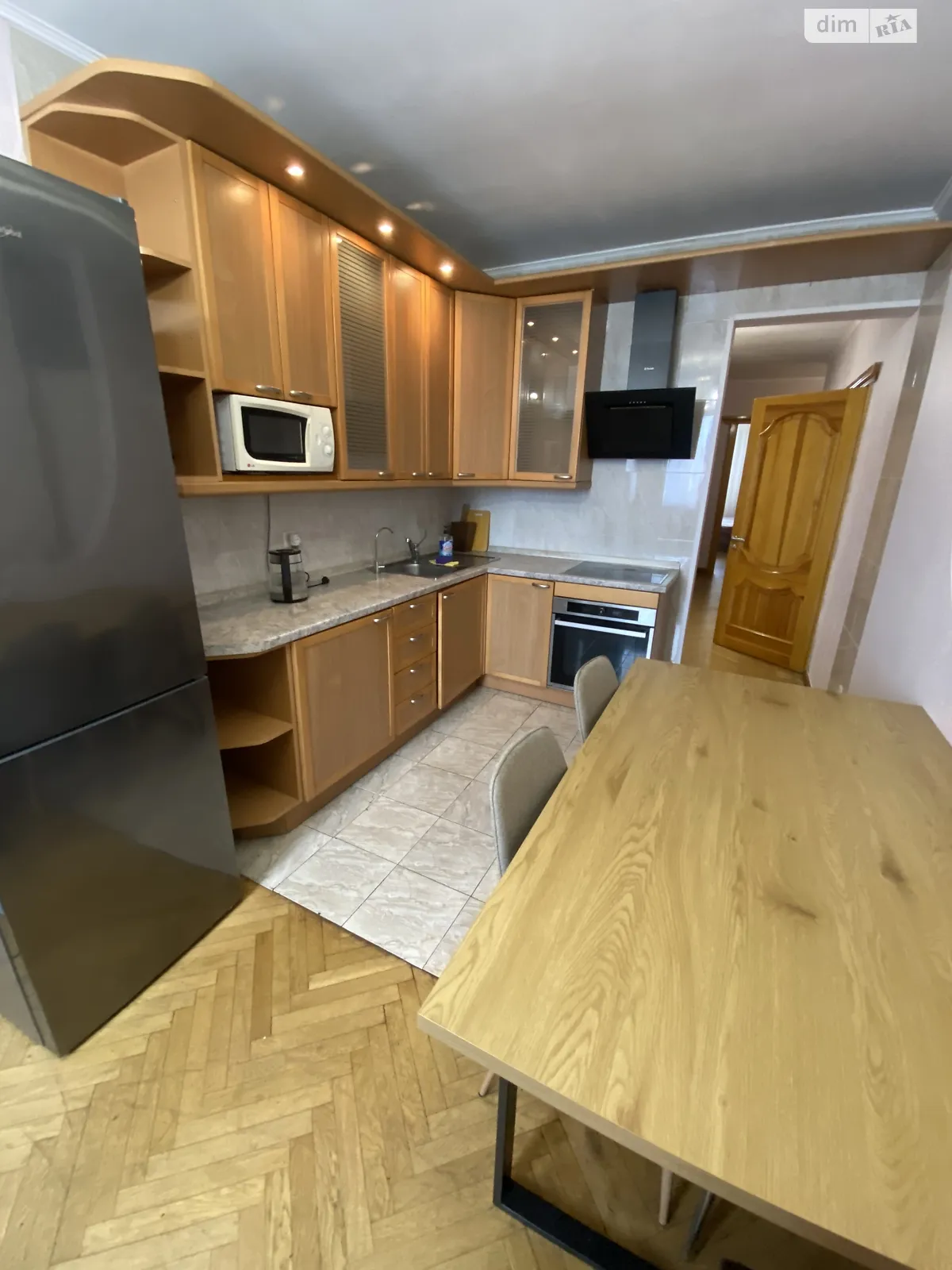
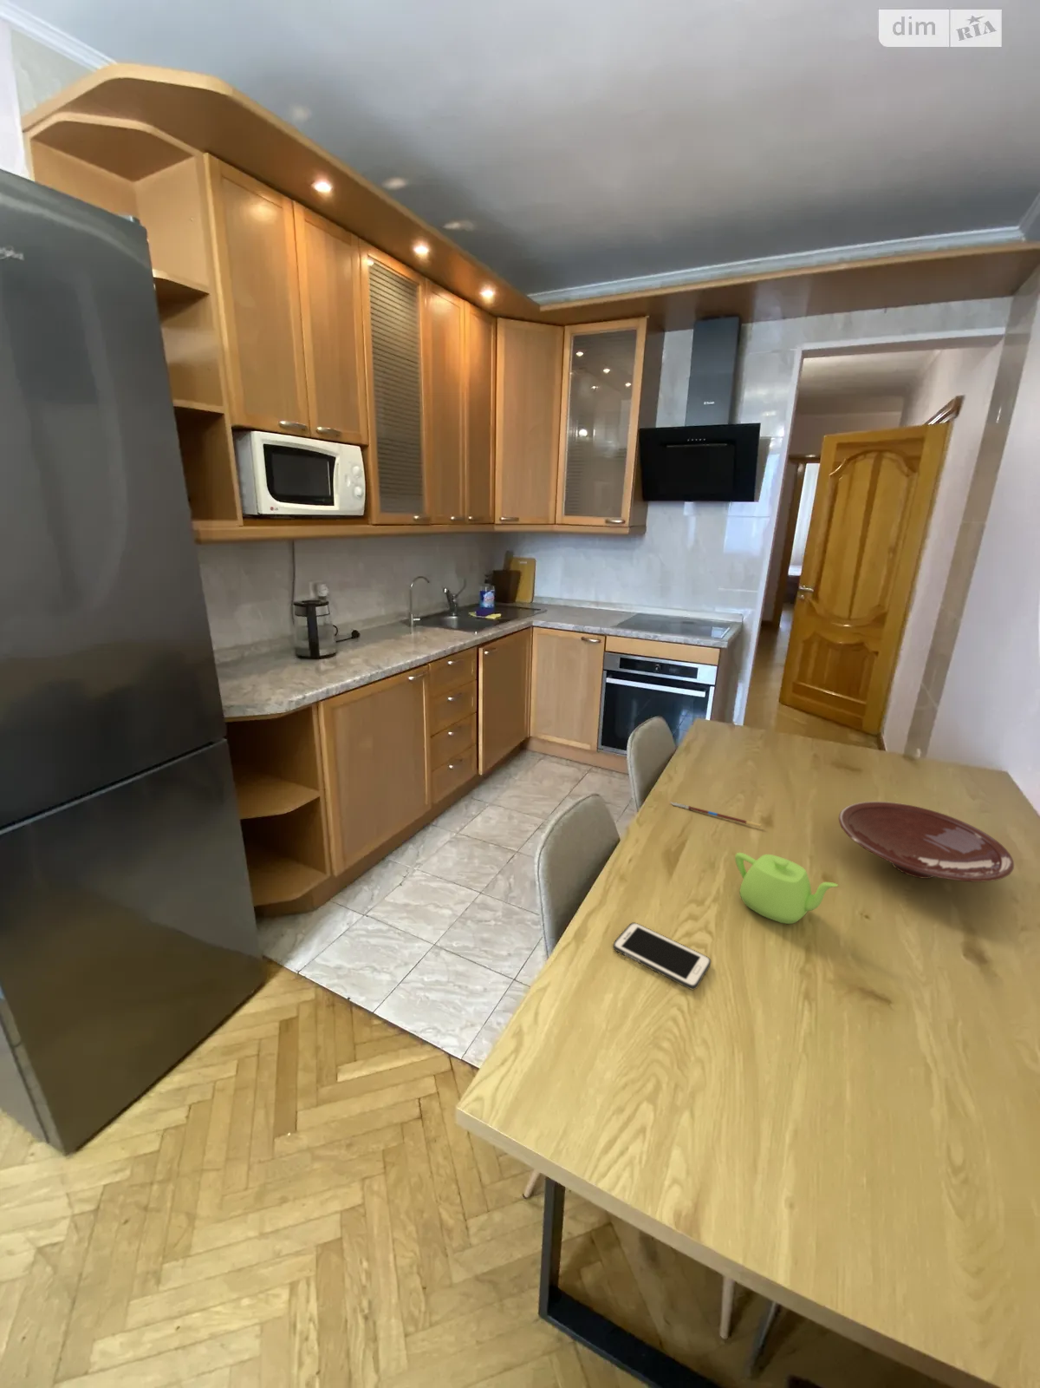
+ teapot [734,851,839,925]
+ cell phone [612,921,711,990]
+ bowl [838,801,1015,883]
+ candle [669,801,761,828]
